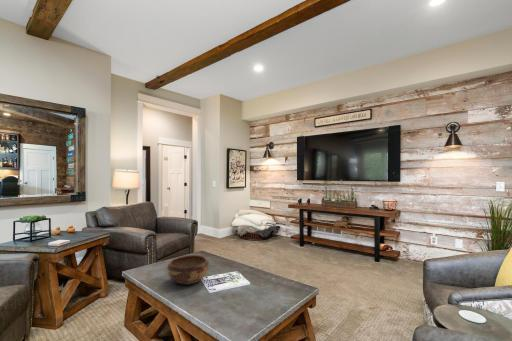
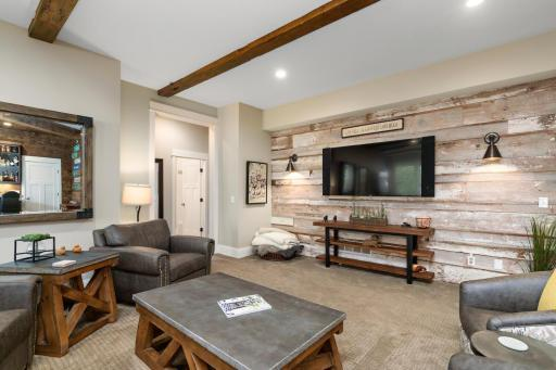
- decorative bowl [166,254,210,286]
